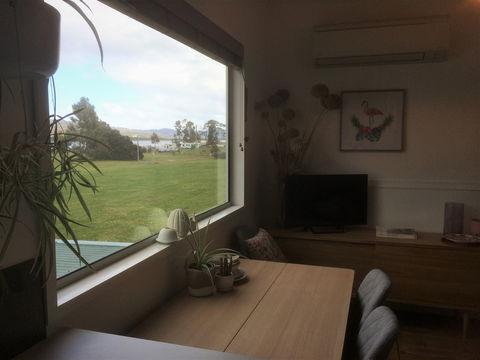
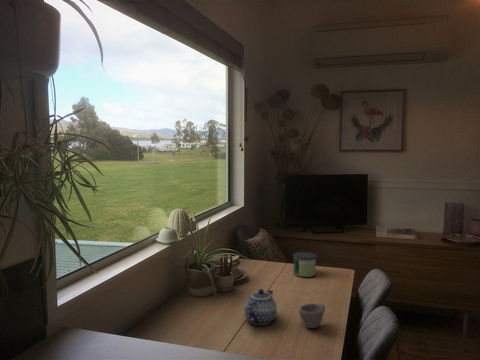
+ teapot [243,288,278,326]
+ candle [292,251,318,278]
+ cup [298,303,326,329]
